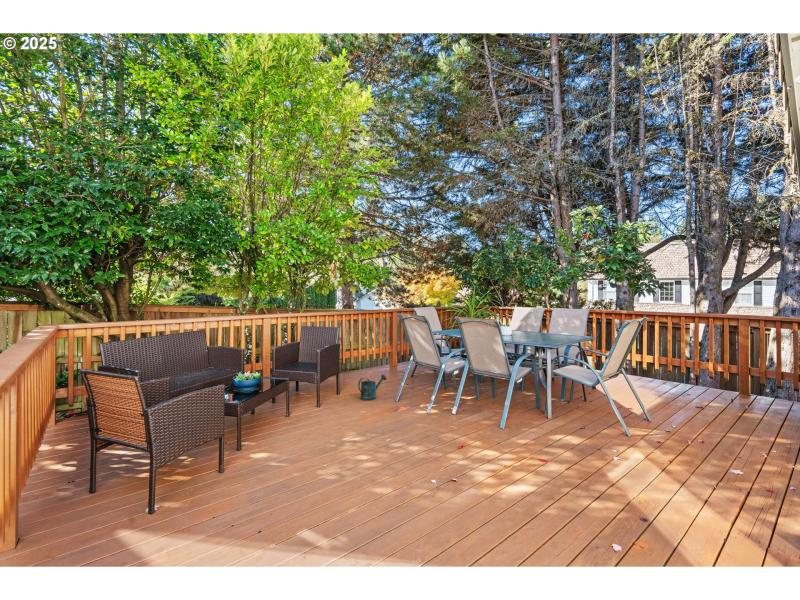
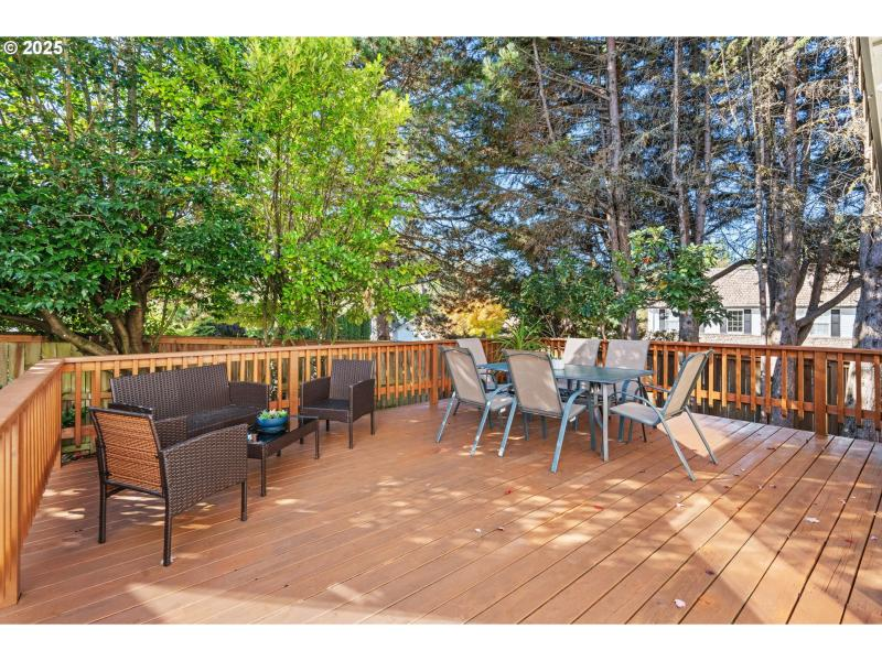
- watering can [357,374,387,401]
